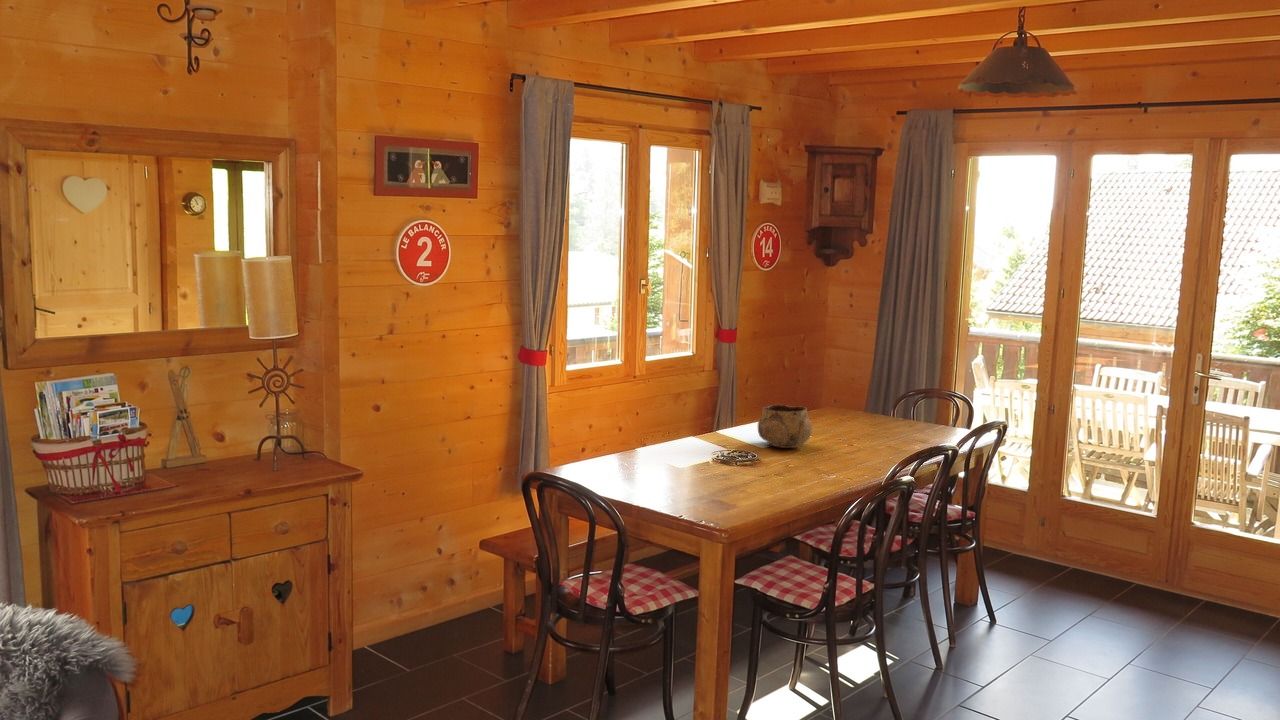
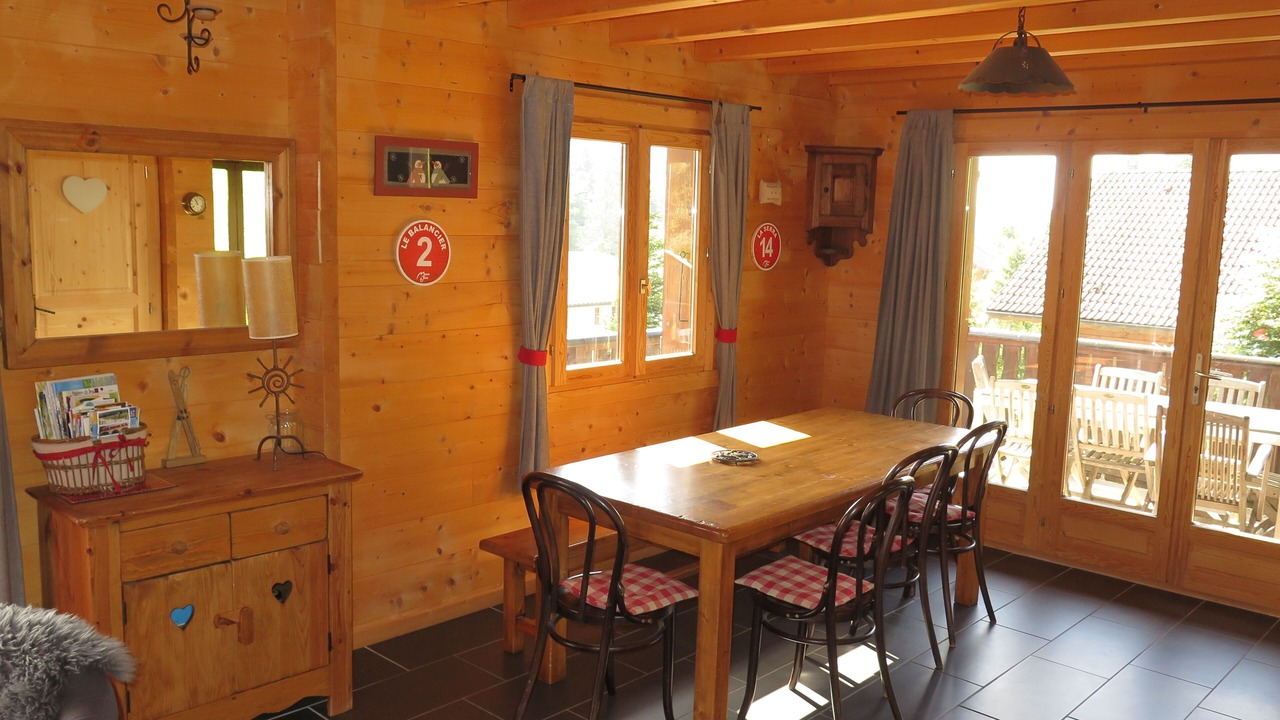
- decorative bowl [757,404,814,449]
